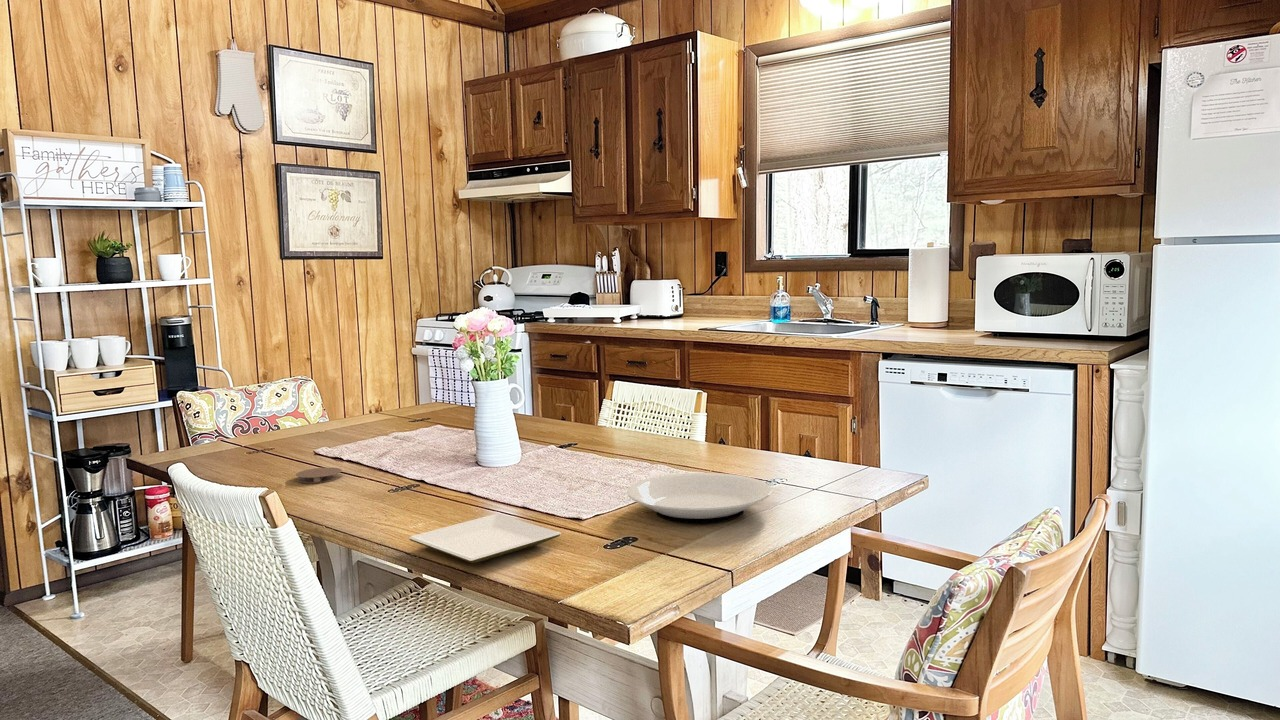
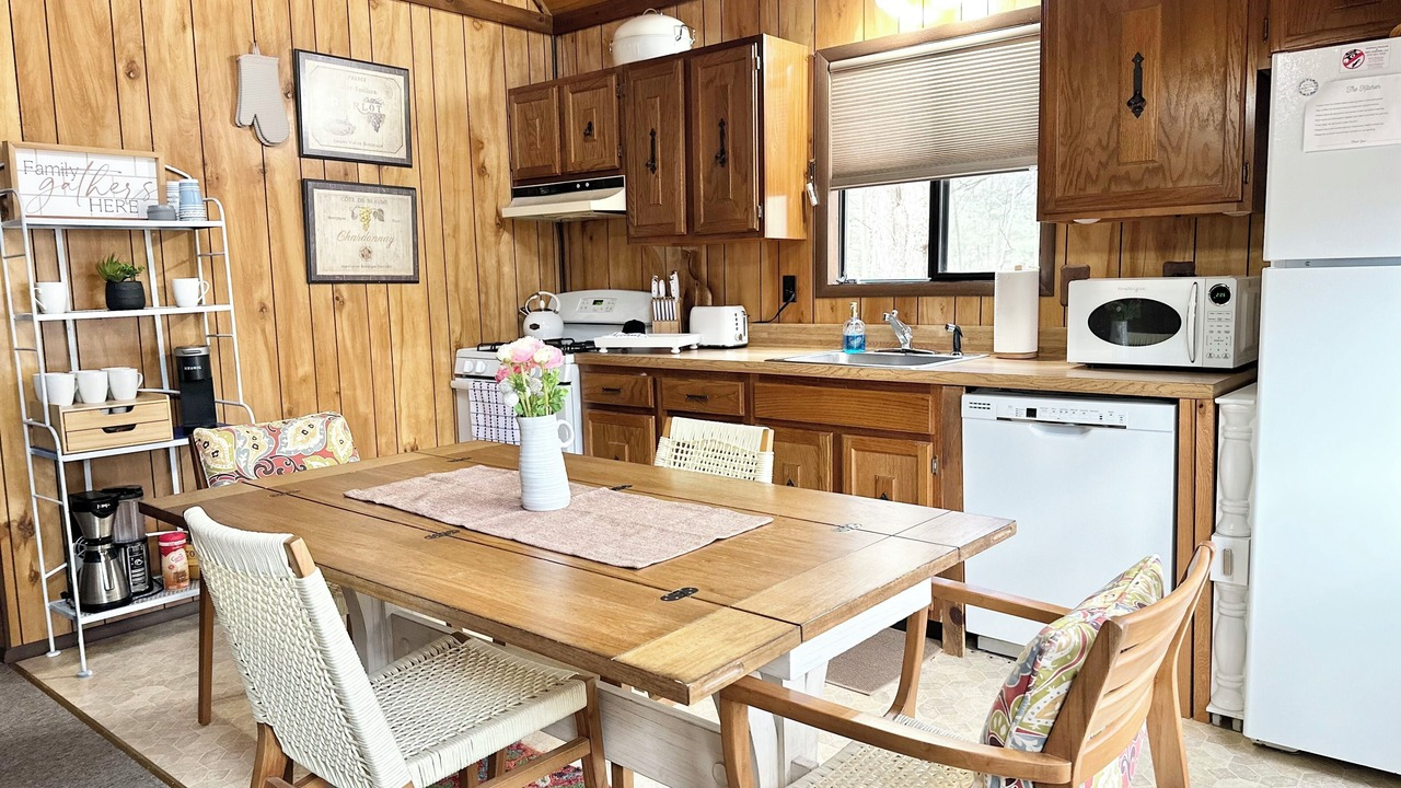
- plate [626,472,772,524]
- plate [408,513,562,564]
- coaster [295,466,343,484]
